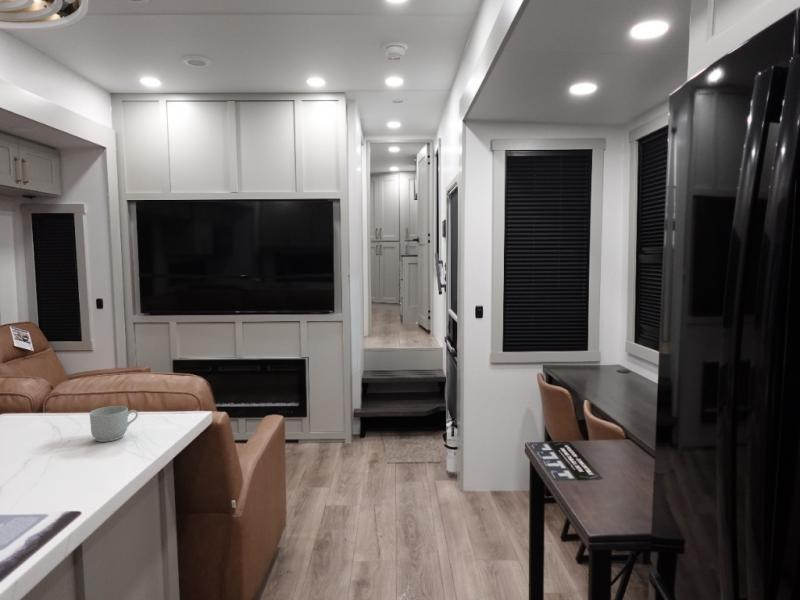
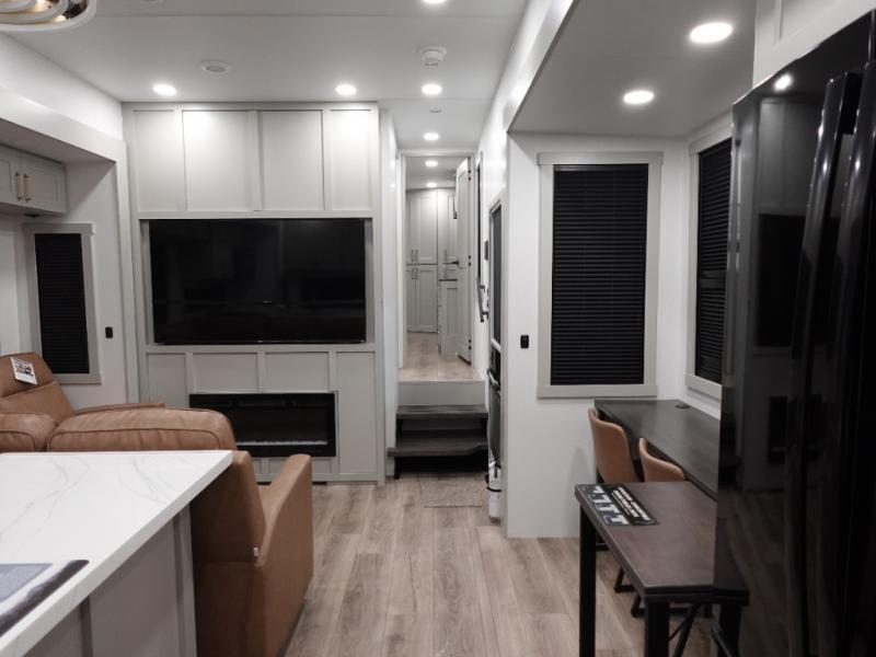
- mug [89,405,139,443]
